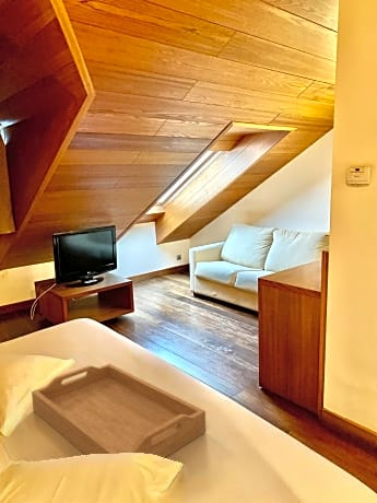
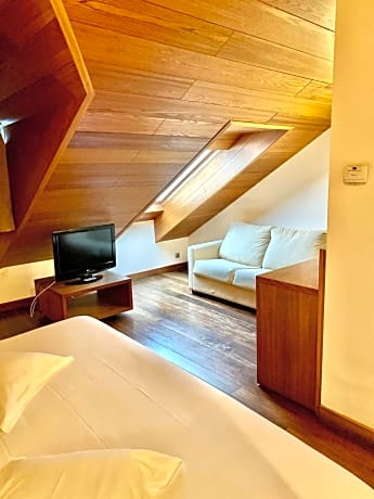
- serving tray [31,363,207,459]
